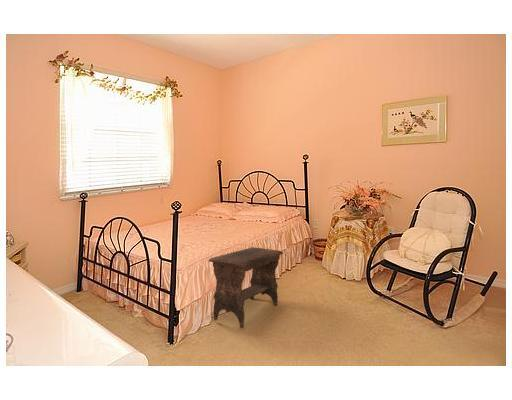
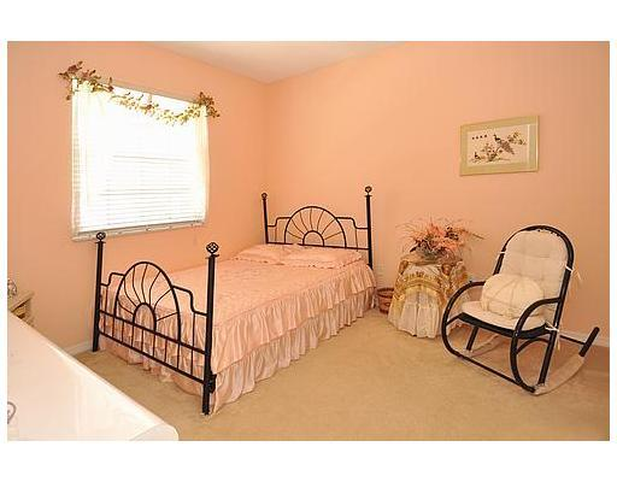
- footstool [208,246,284,329]
